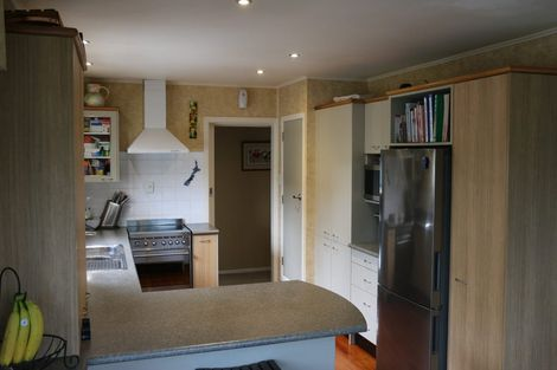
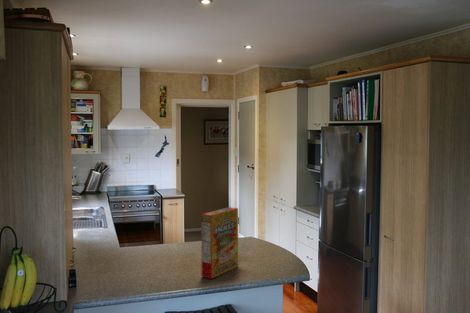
+ cereal box [200,206,239,280]
